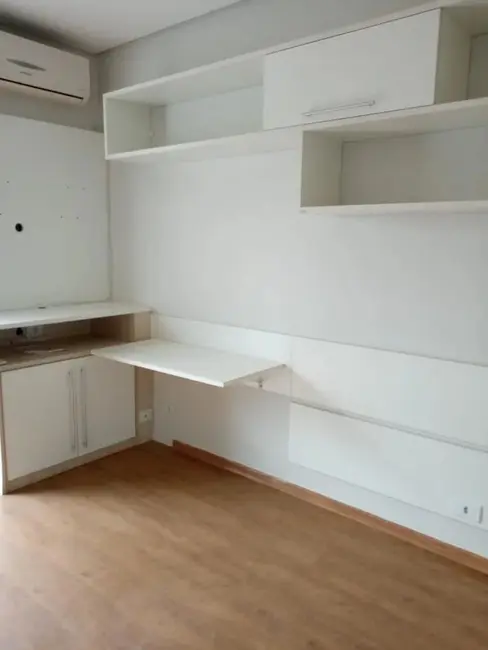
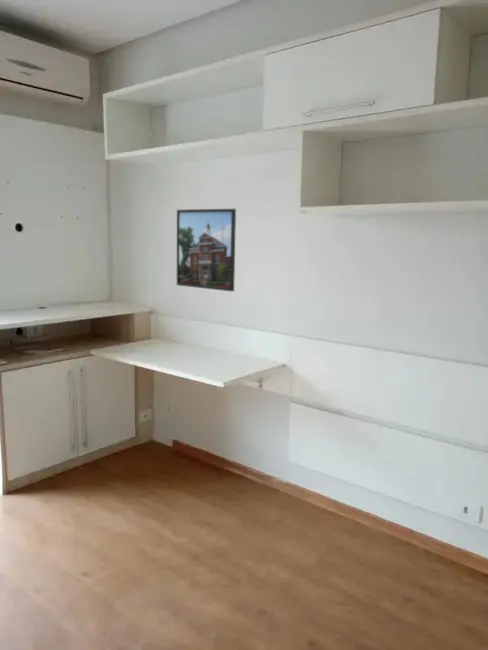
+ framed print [176,208,237,292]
